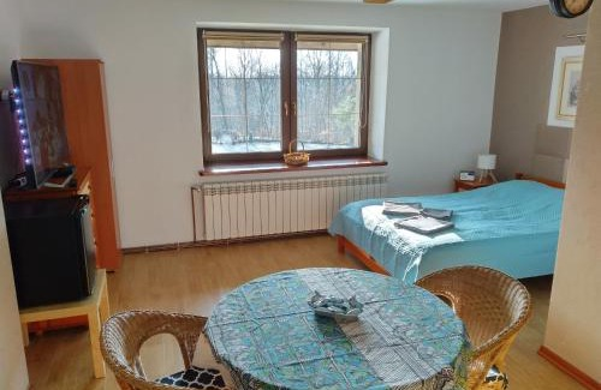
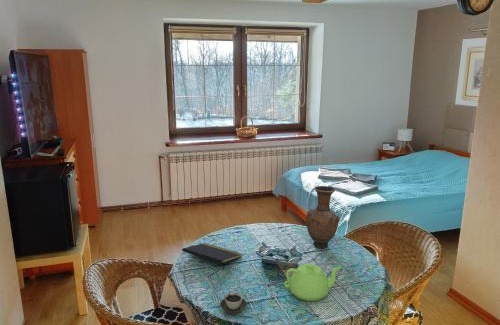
+ notepad [181,242,243,271]
+ teapot [283,262,342,302]
+ cup [219,291,248,316]
+ vase [305,185,341,249]
